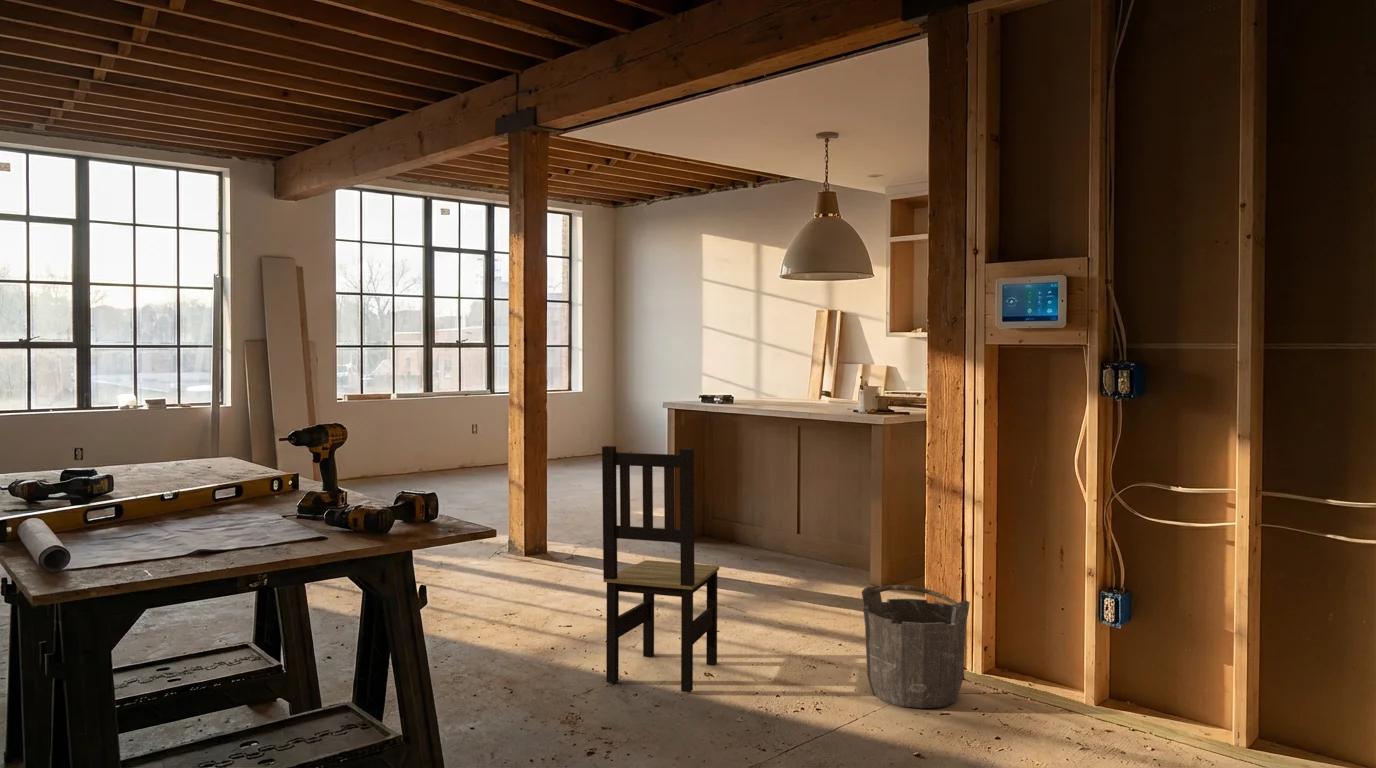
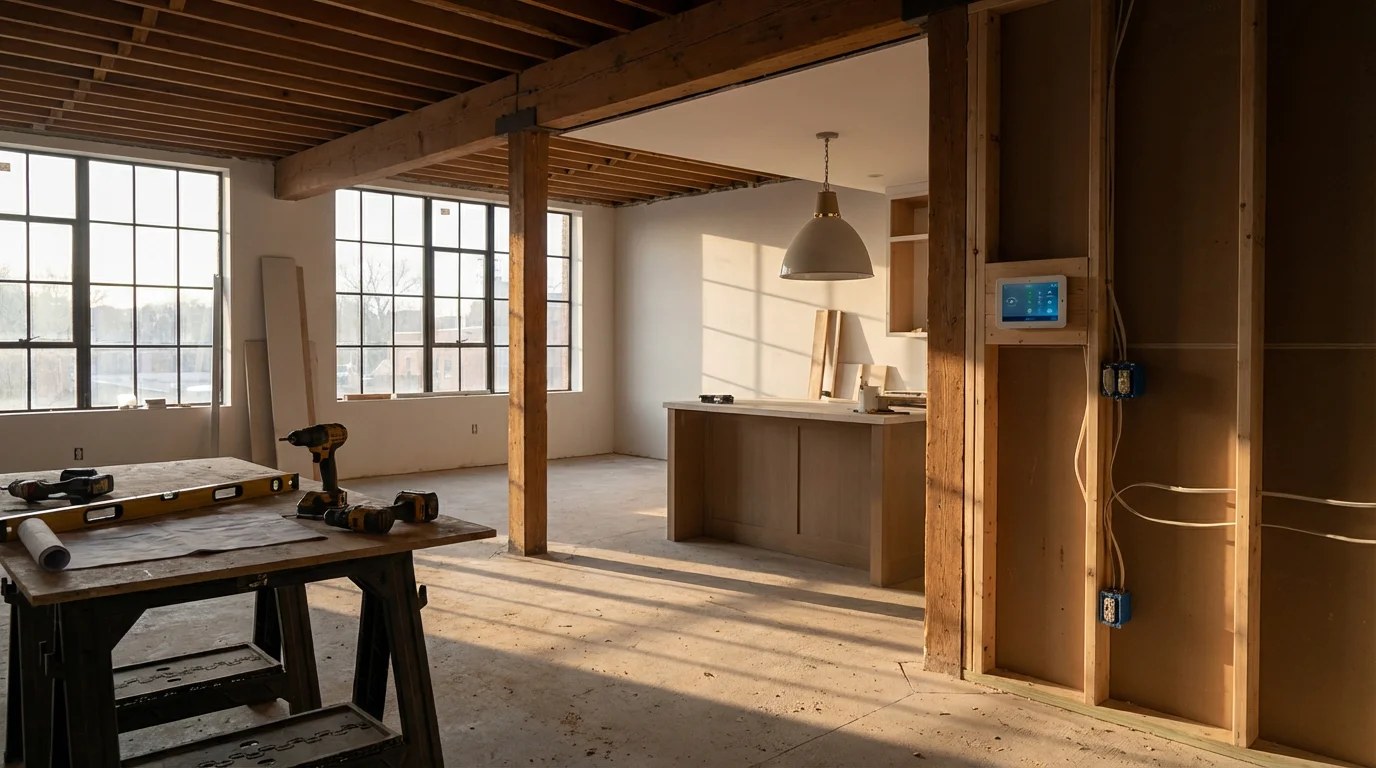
- bucket [861,584,971,709]
- dining chair [601,445,720,693]
